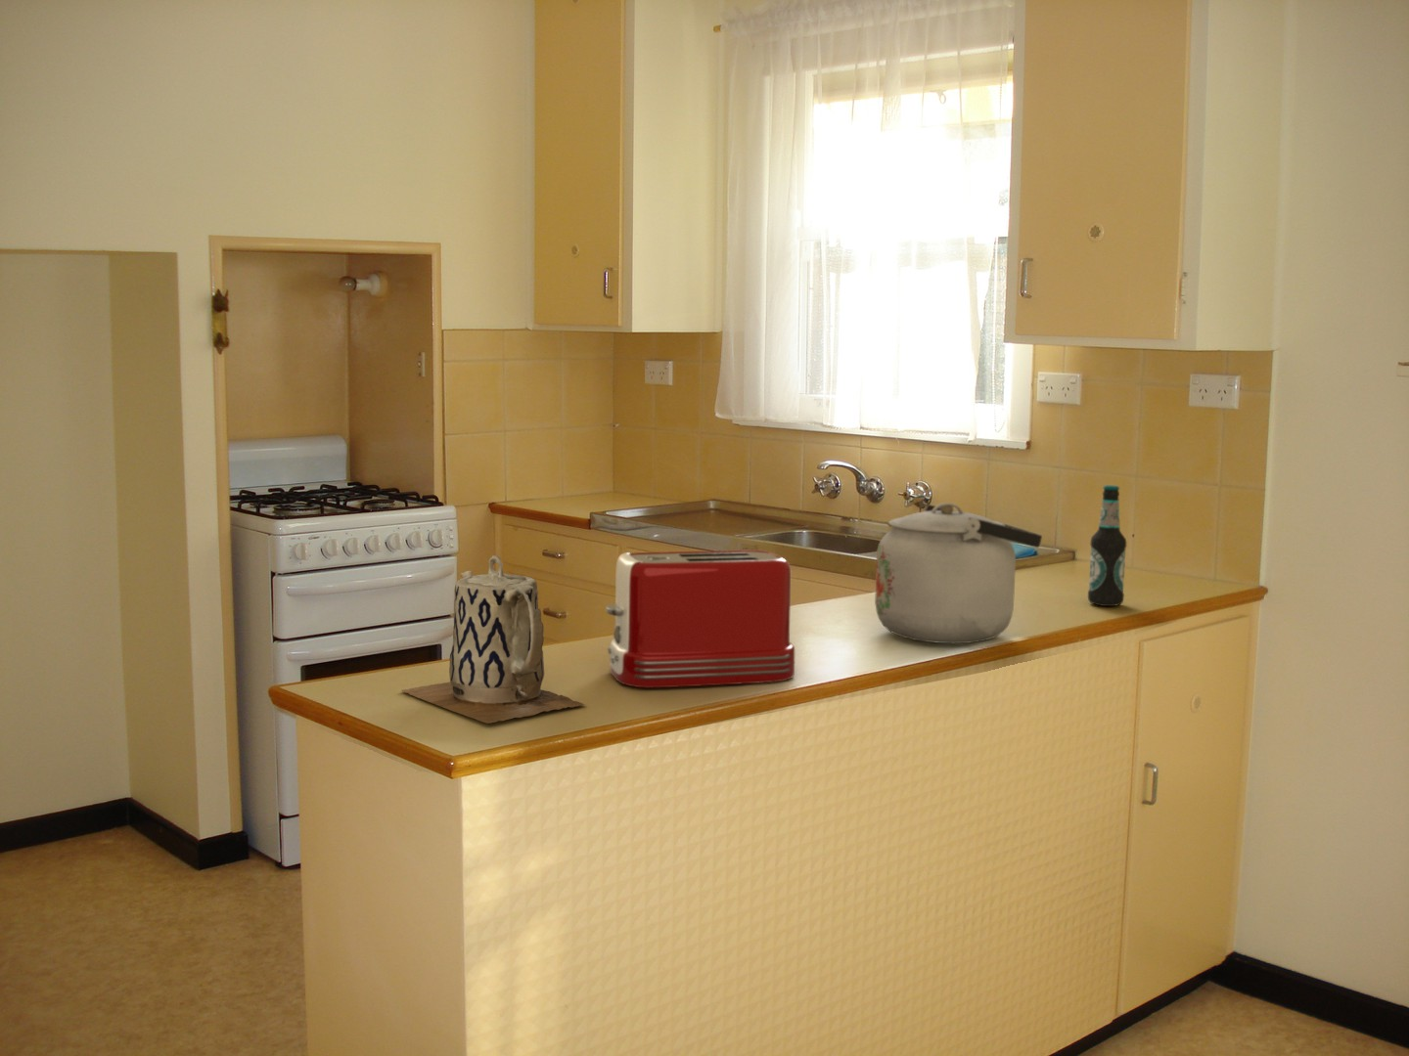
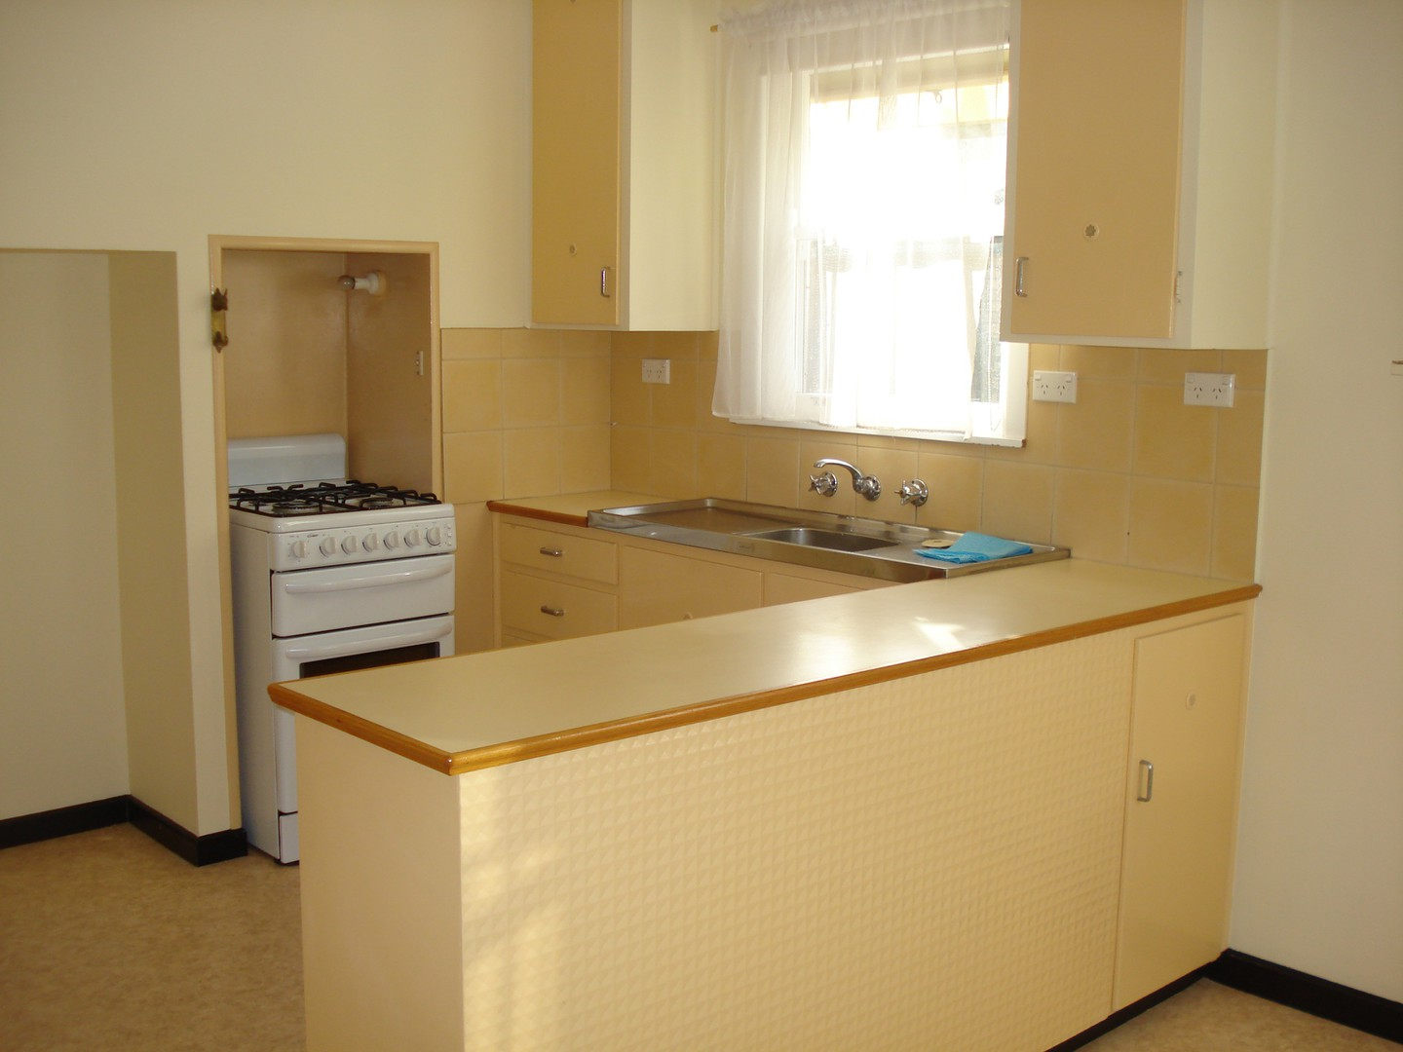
- kettle [874,501,1043,644]
- teapot [402,555,586,724]
- toaster [605,549,795,689]
- bottle [1087,484,1127,607]
